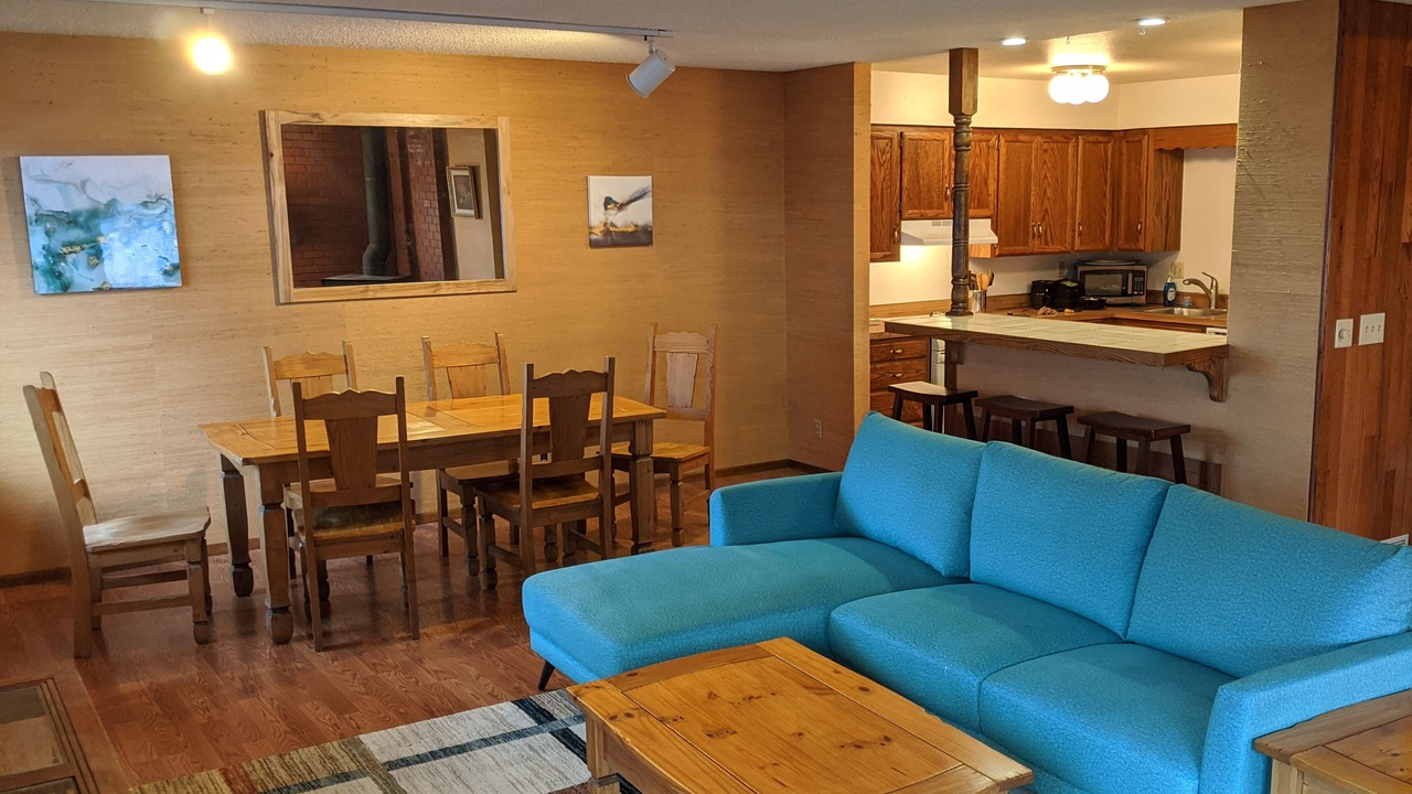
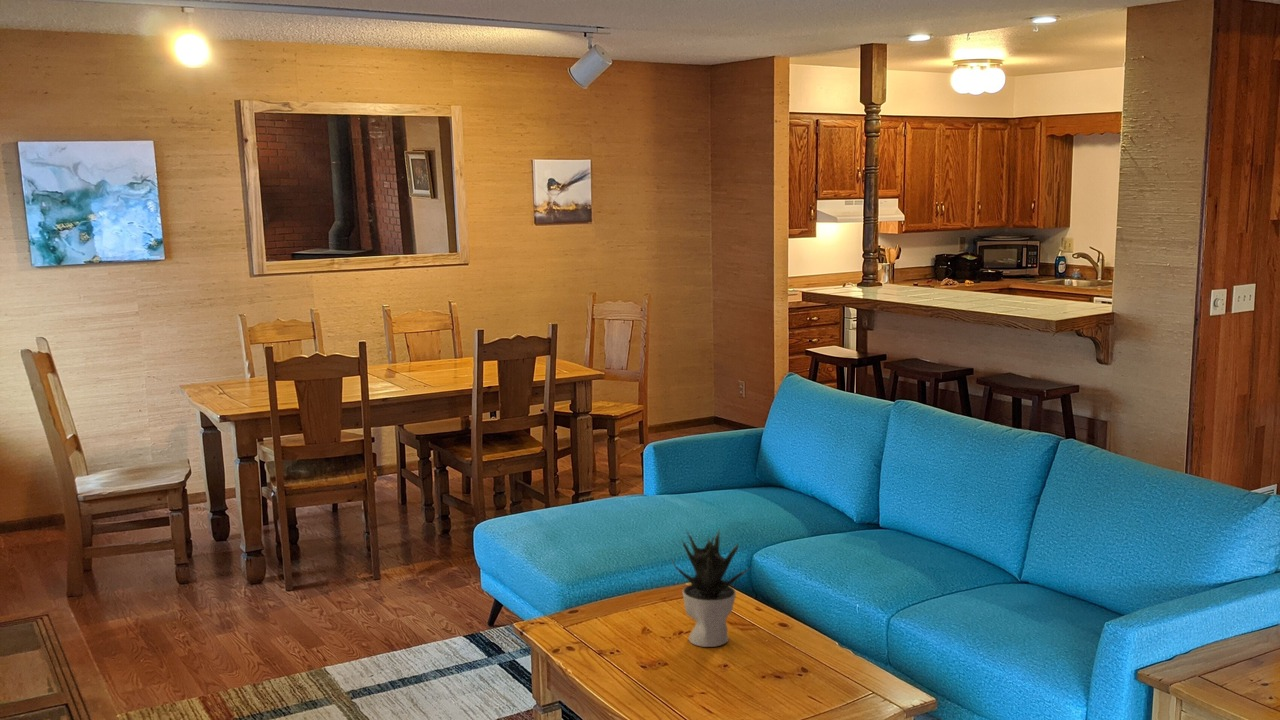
+ potted plant [671,529,753,648]
